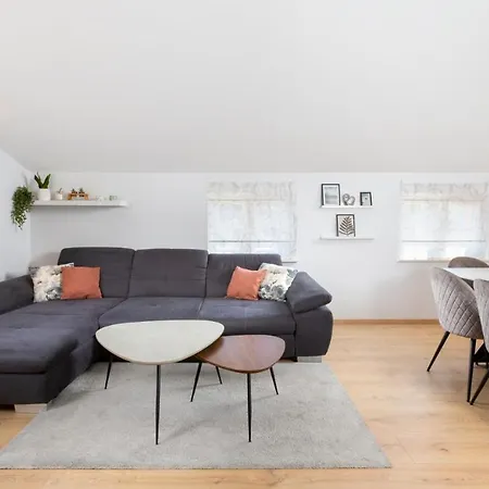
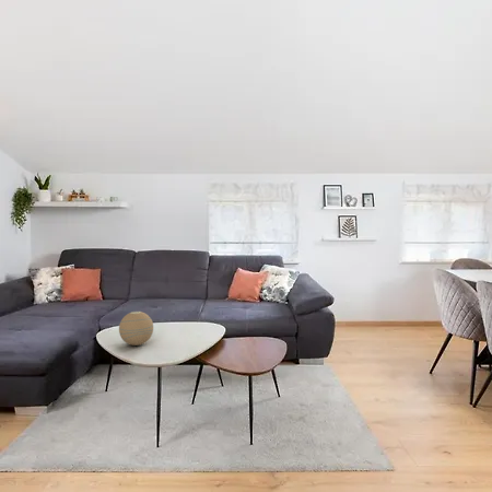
+ decorative orb [118,311,154,347]
